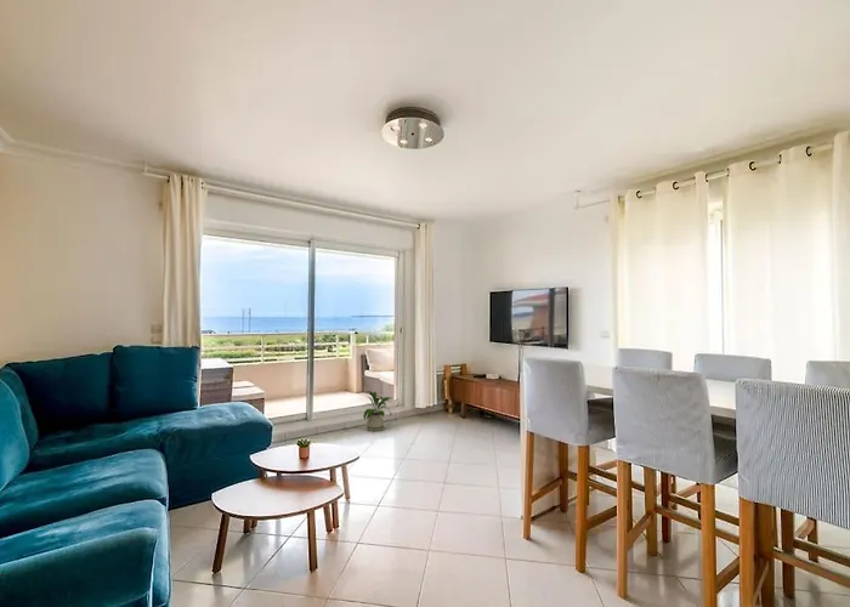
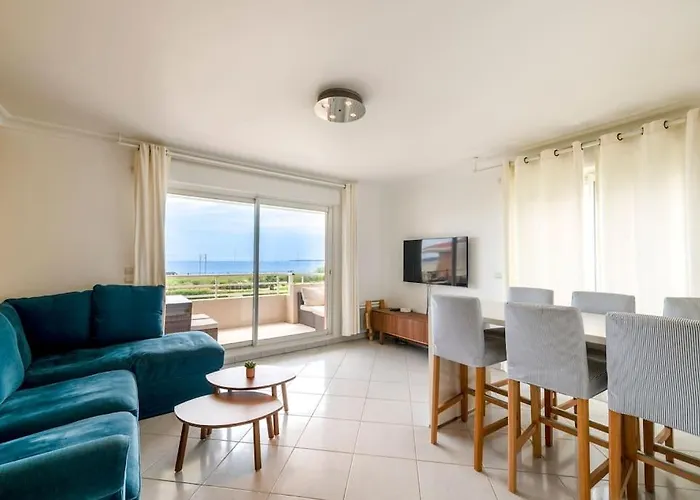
- house plant [362,390,392,432]
